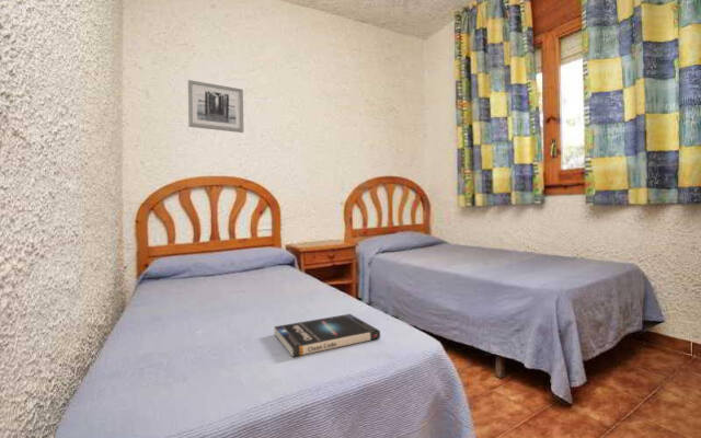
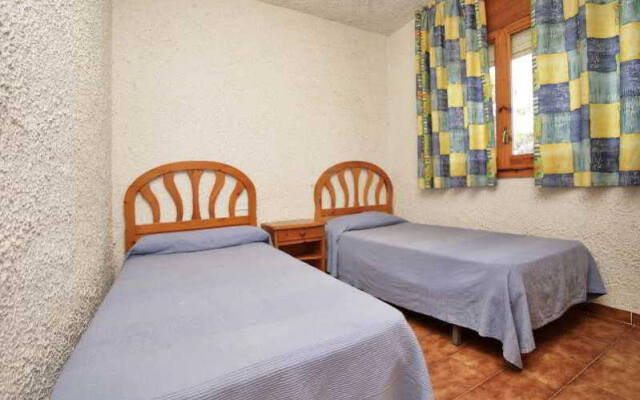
- wall art [187,79,245,134]
- book [273,313,381,358]
